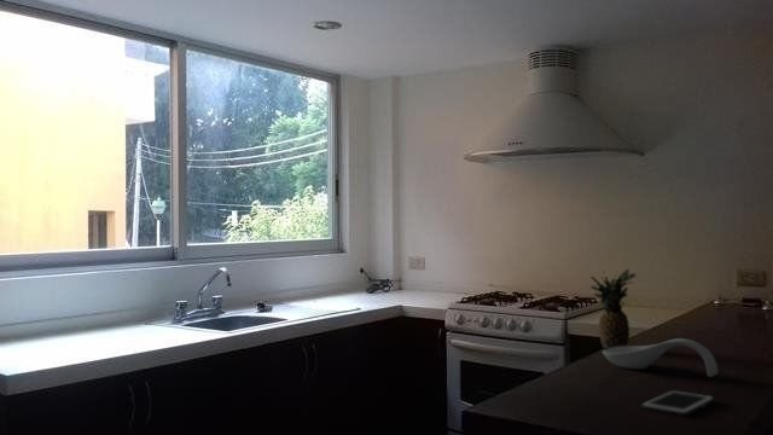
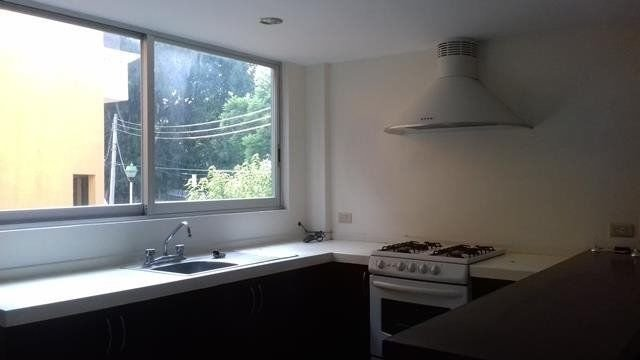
- spoon rest [601,337,719,378]
- cell phone [639,389,715,417]
- fruit [589,268,638,349]
